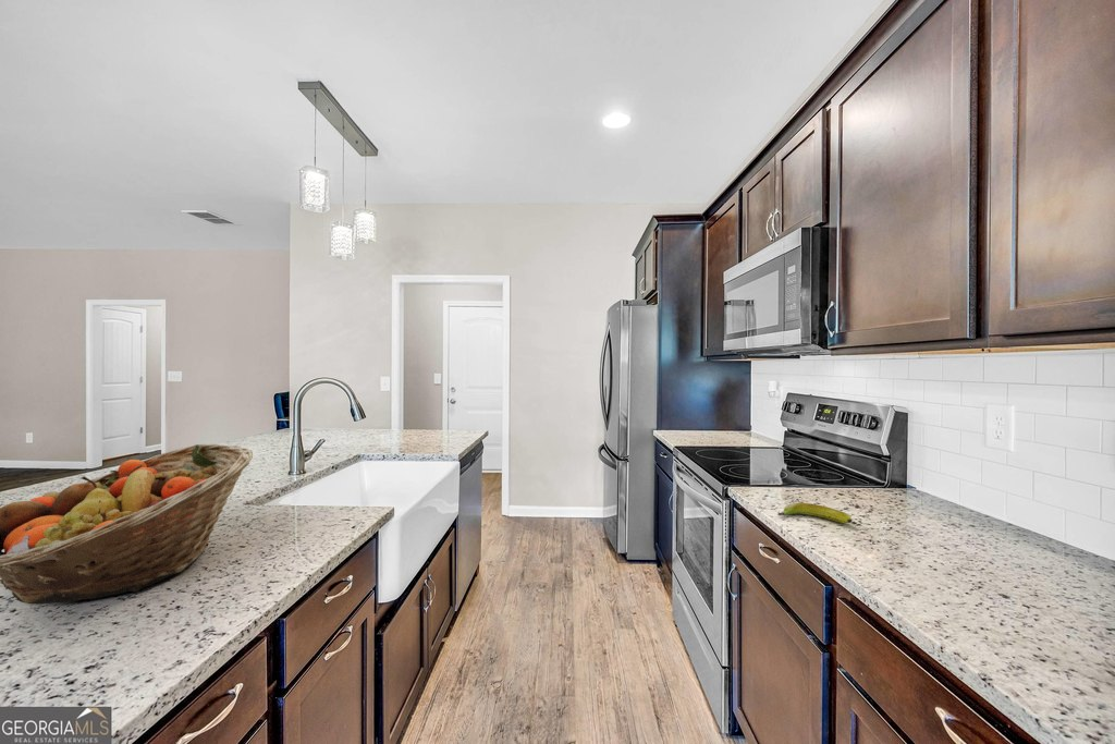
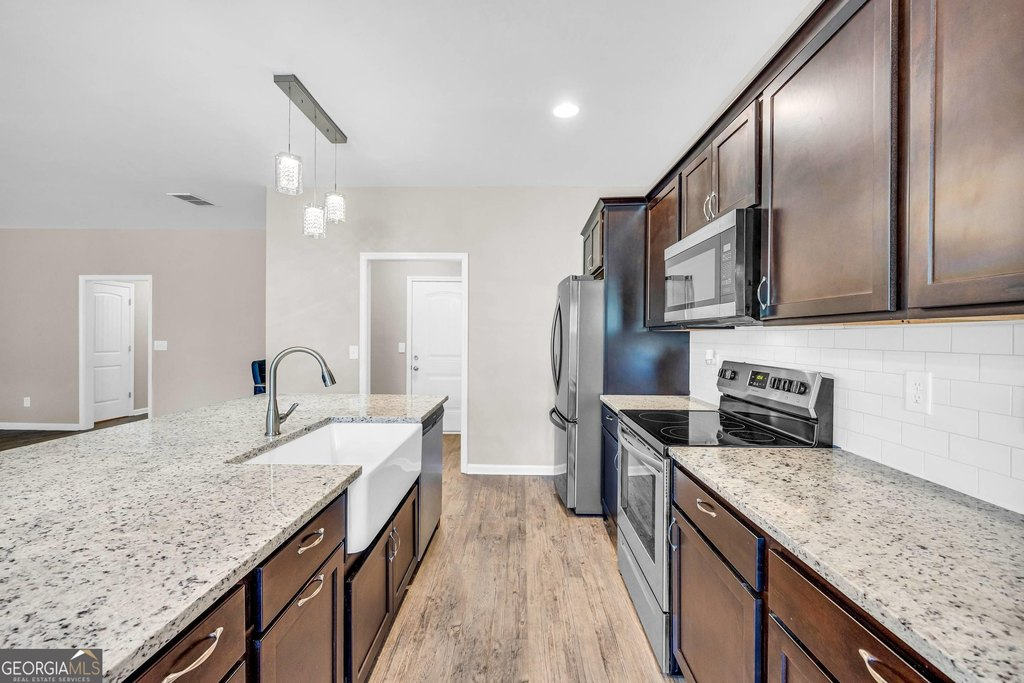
- fruit basket [0,443,254,606]
- banana [776,502,854,524]
